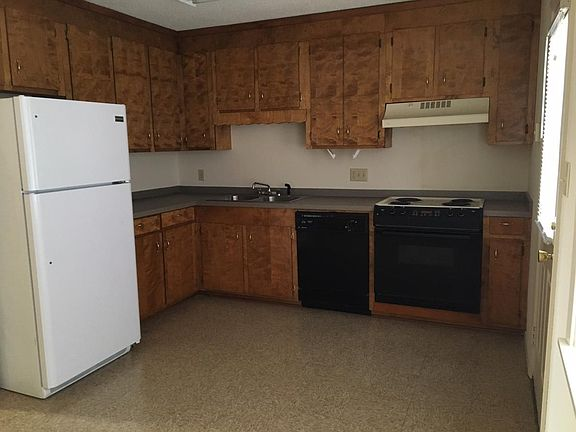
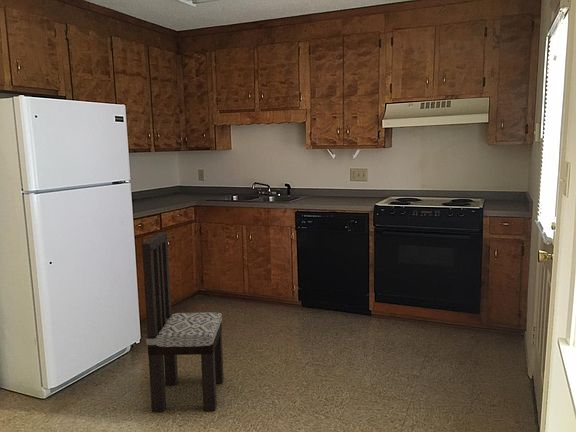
+ dining chair [141,231,225,413]
